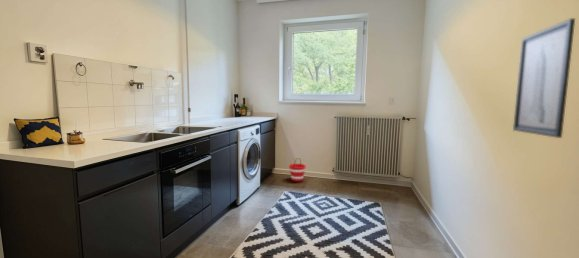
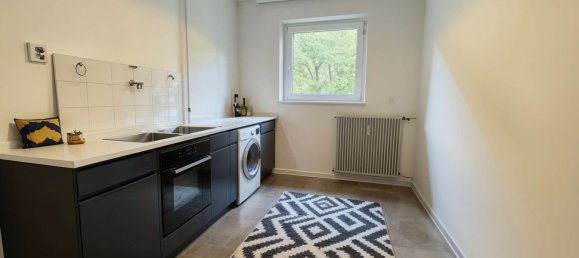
- wall art [512,17,576,139]
- bucket [288,157,307,183]
